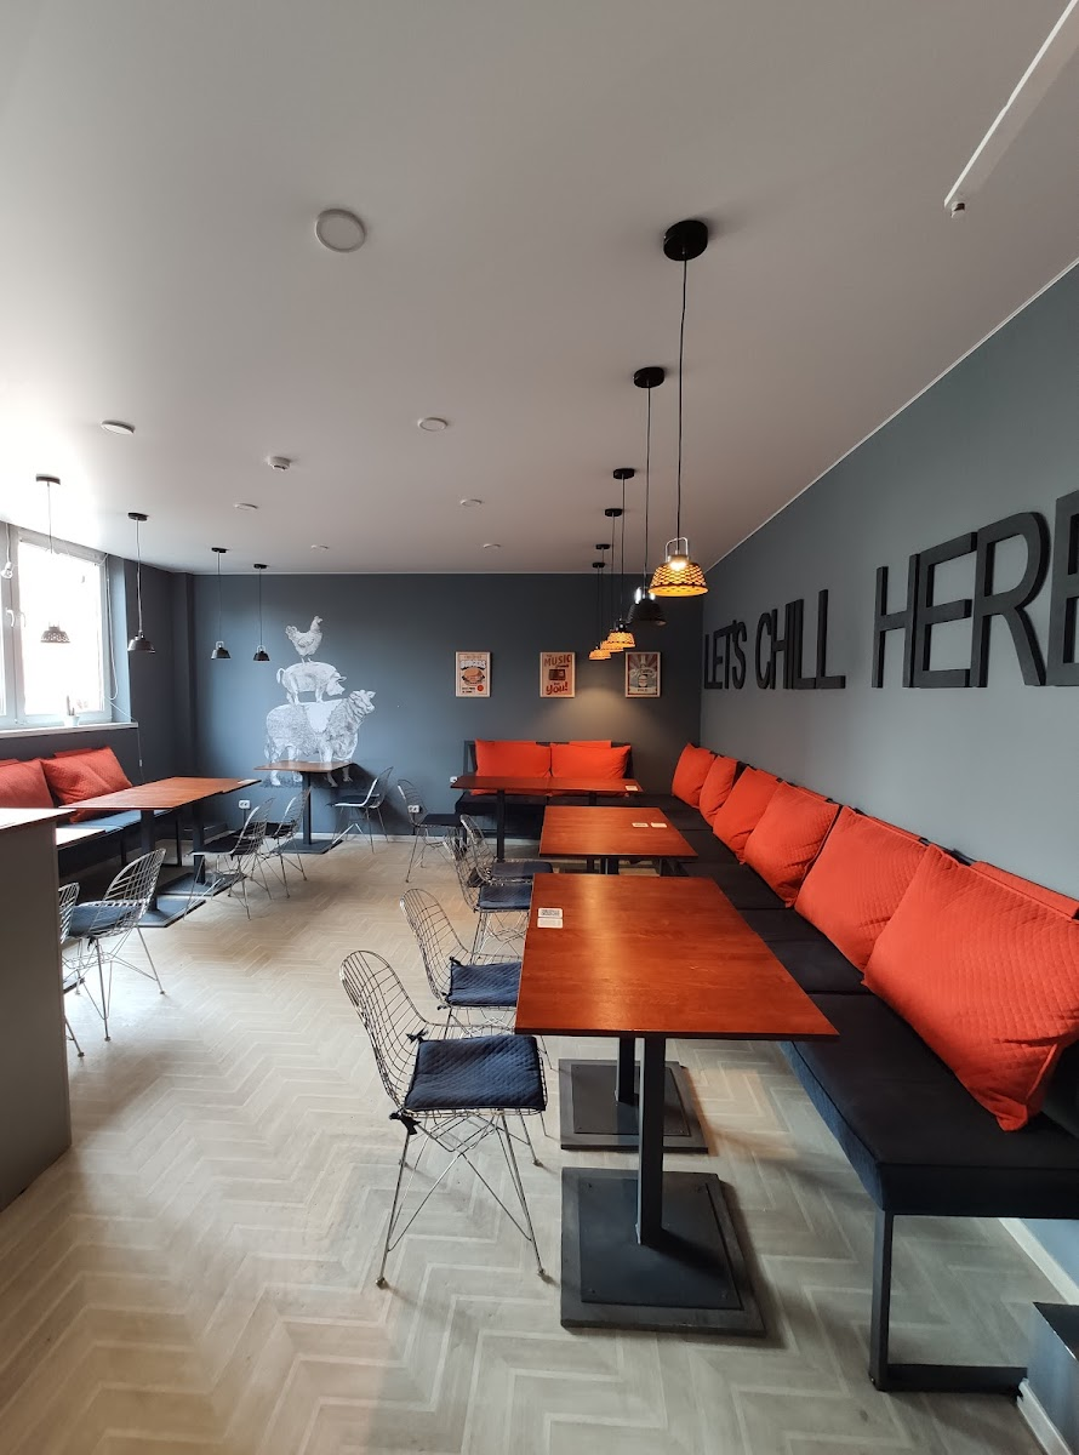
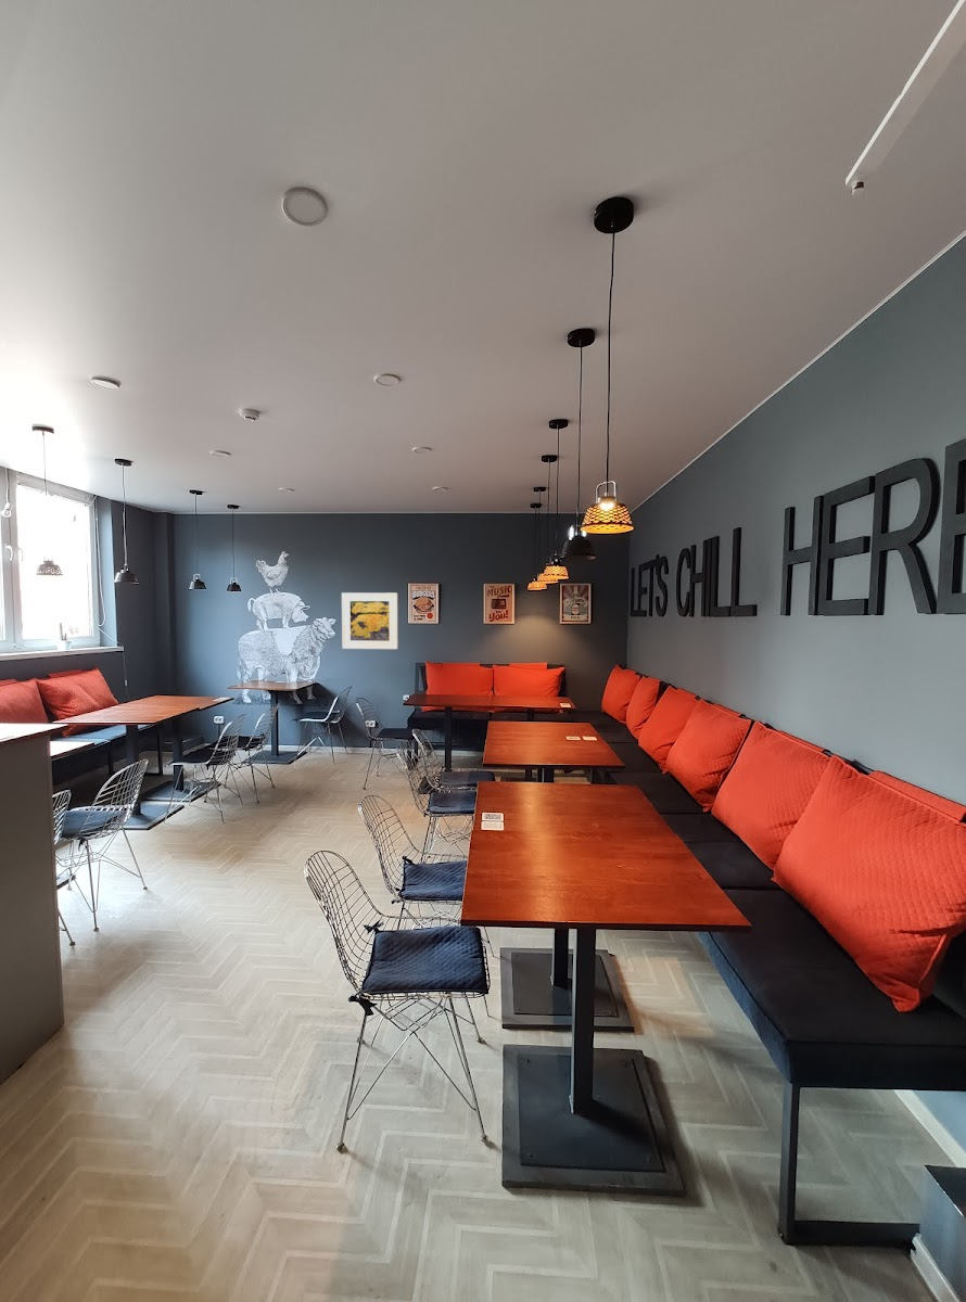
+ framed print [341,591,398,650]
